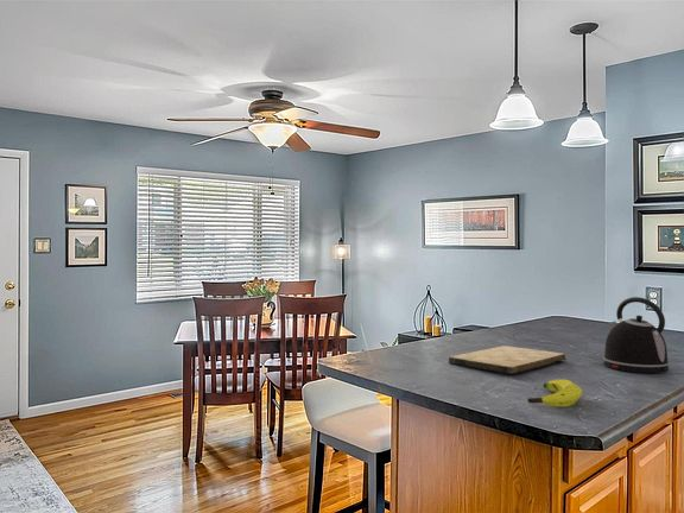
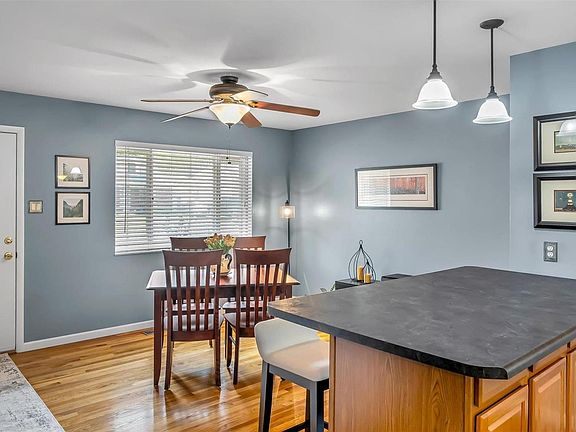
- cutting board [448,344,566,375]
- kettle [602,296,671,374]
- banana [526,379,584,407]
